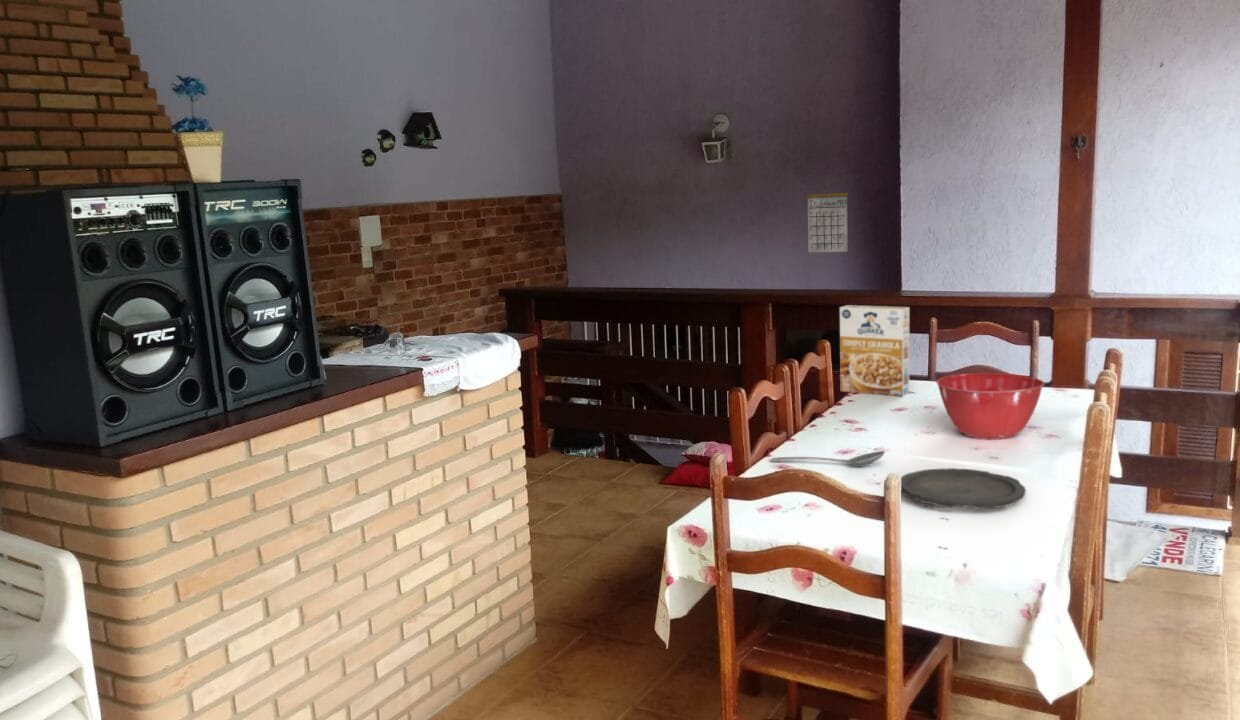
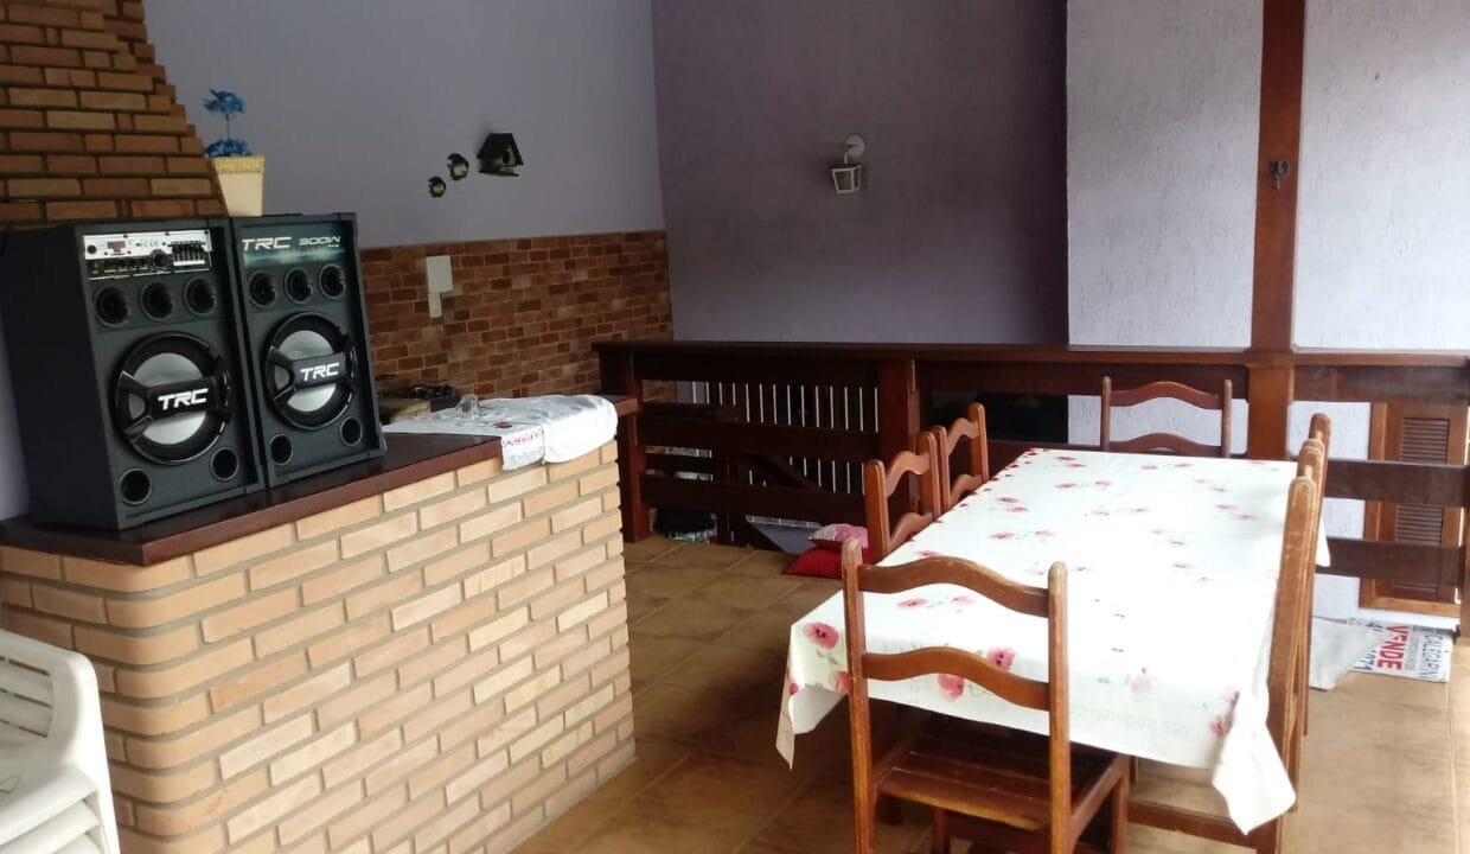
- plate [899,467,1027,510]
- cereal box [839,304,910,398]
- stirrer [770,450,886,468]
- mixing bowl [935,372,1045,441]
- calendar [806,180,849,253]
